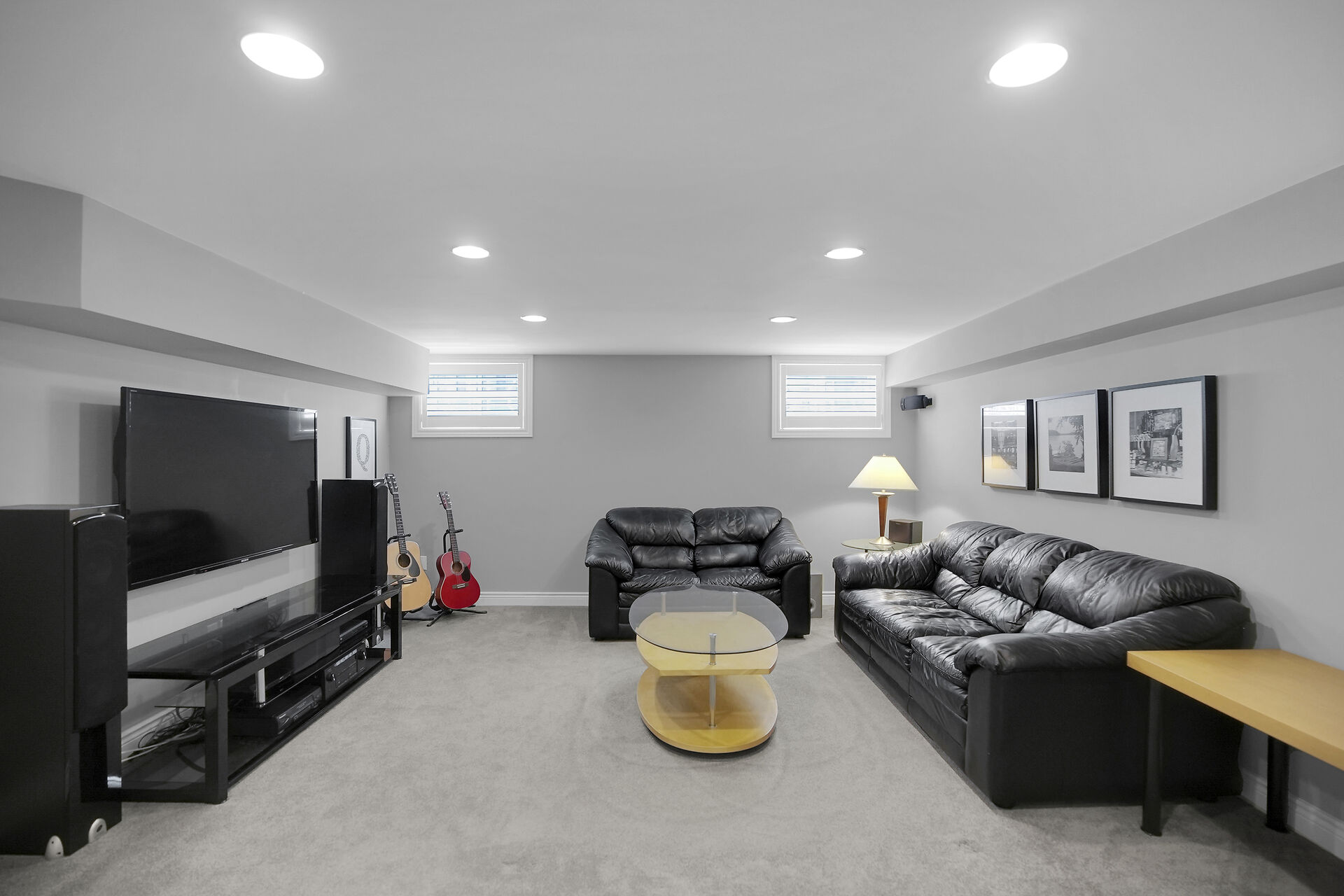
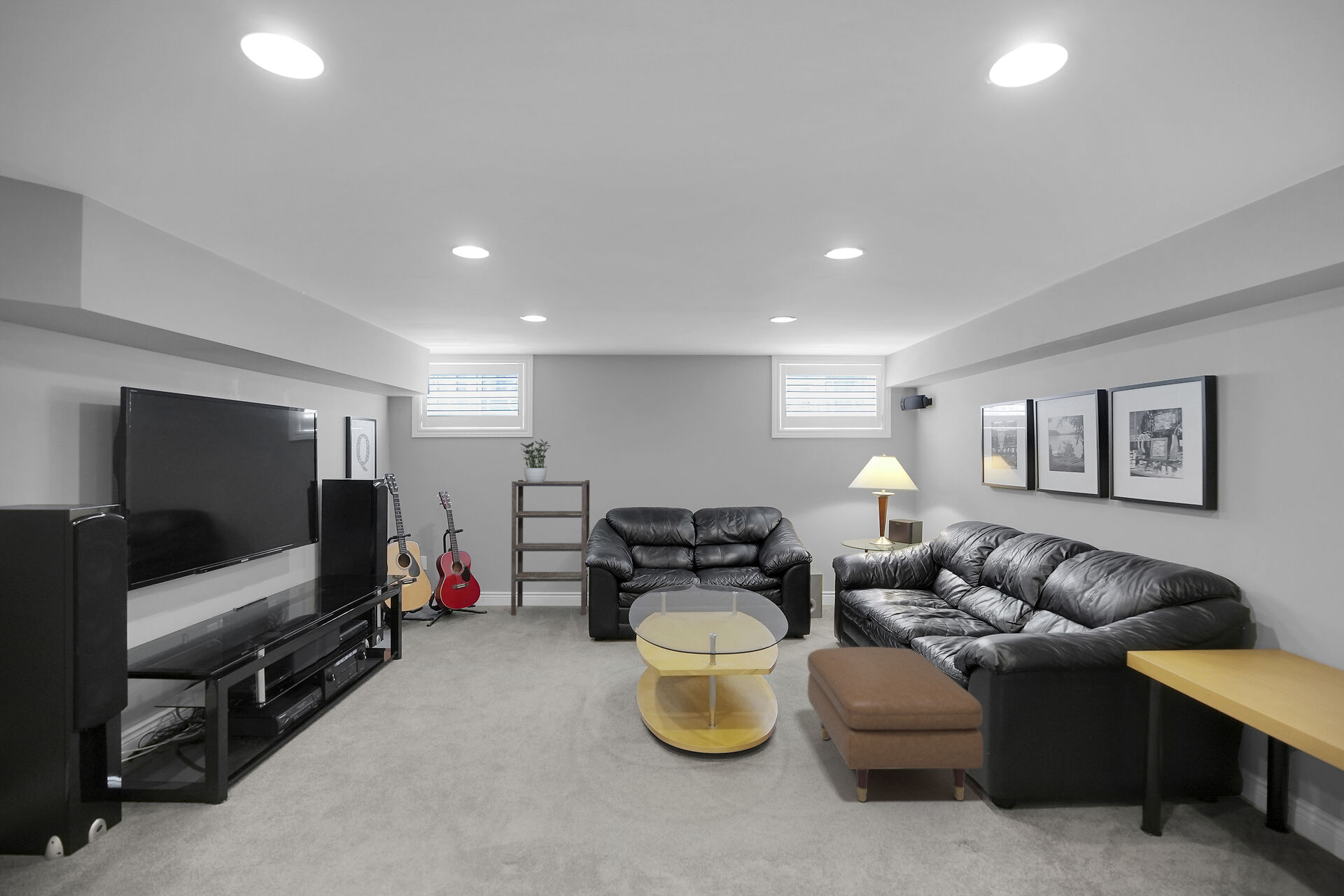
+ ottoman [807,646,984,803]
+ potted plant [519,438,552,482]
+ shelving unit [510,479,590,616]
